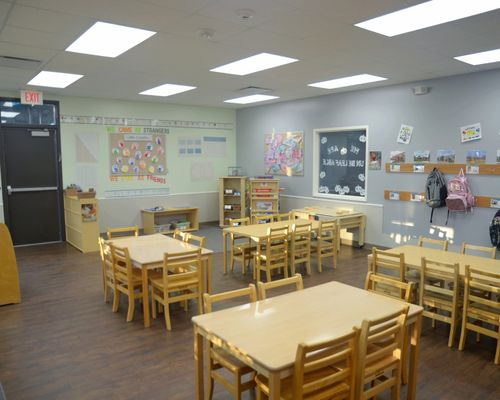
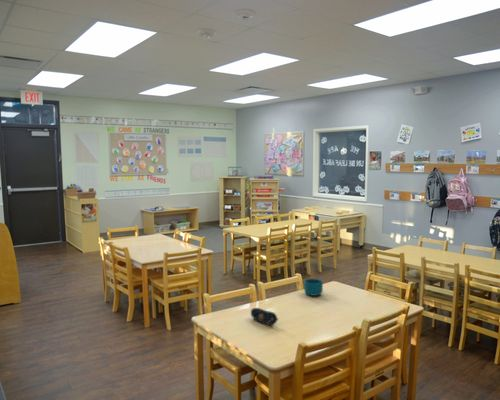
+ cup [303,278,324,297]
+ pencil case [250,307,279,327]
